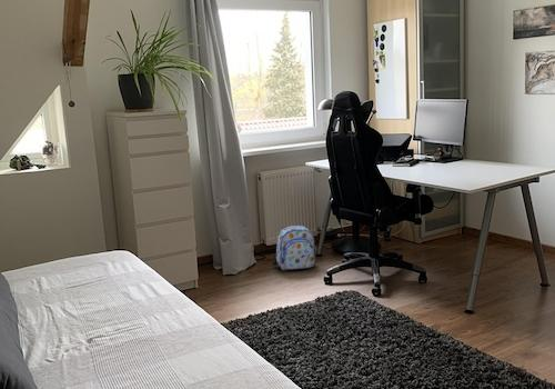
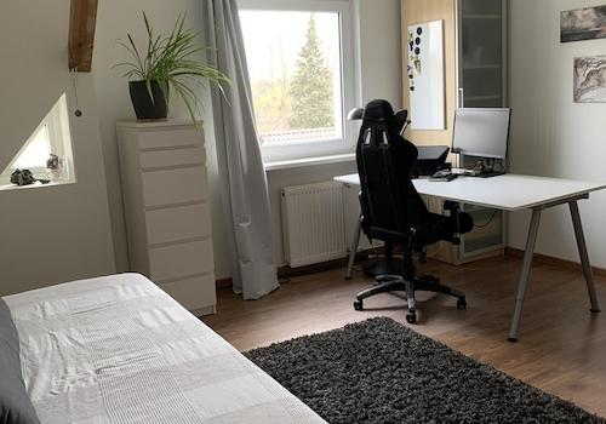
- backpack [271,225,317,271]
